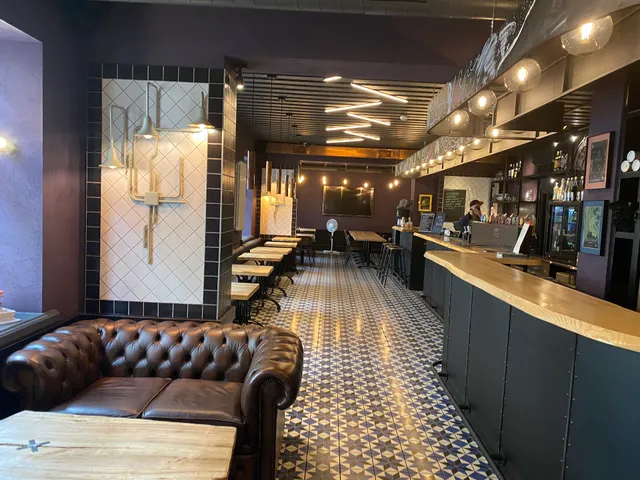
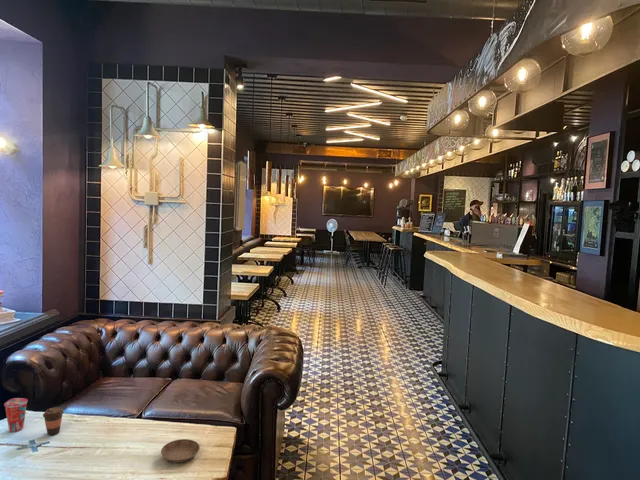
+ coffee cup [42,406,65,436]
+ saucer [160,438,201,464]
+ cup [3,397,29,433]
